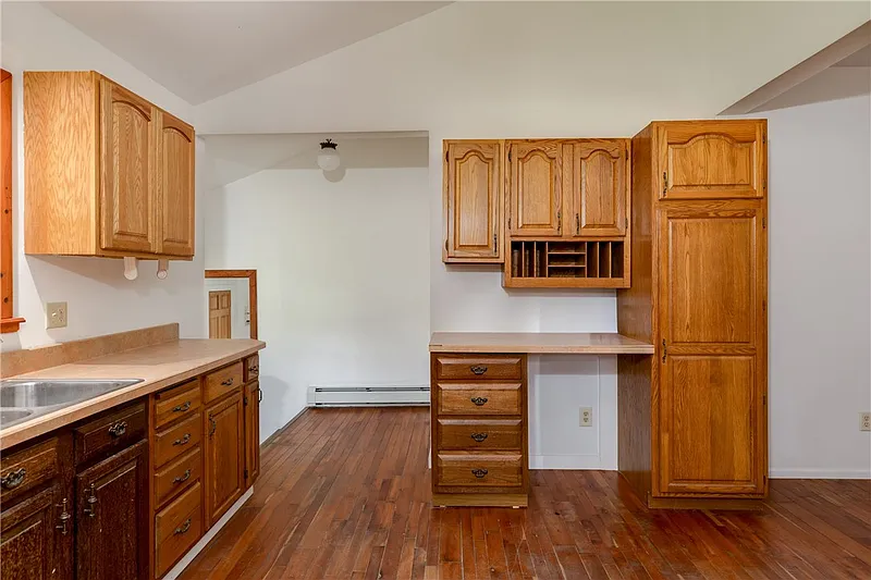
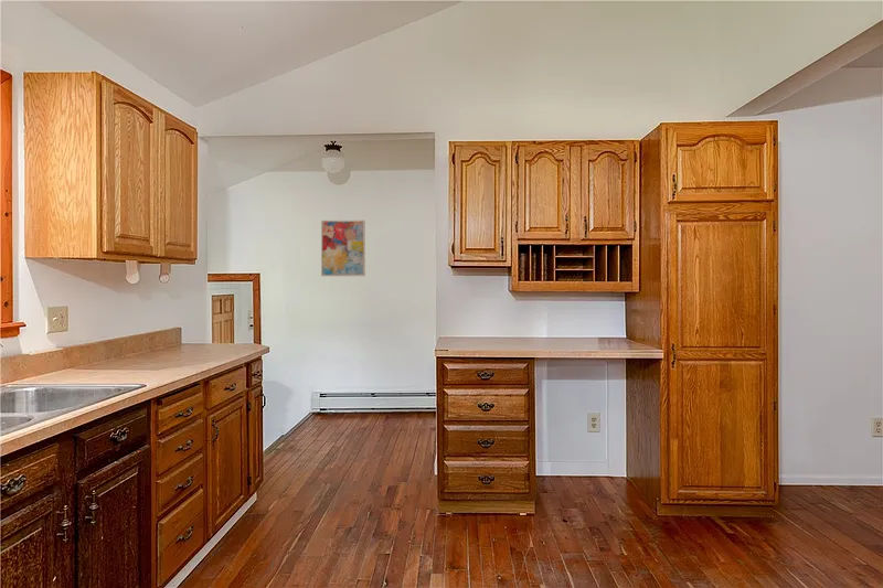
+ wall art [320,220,366,277]
